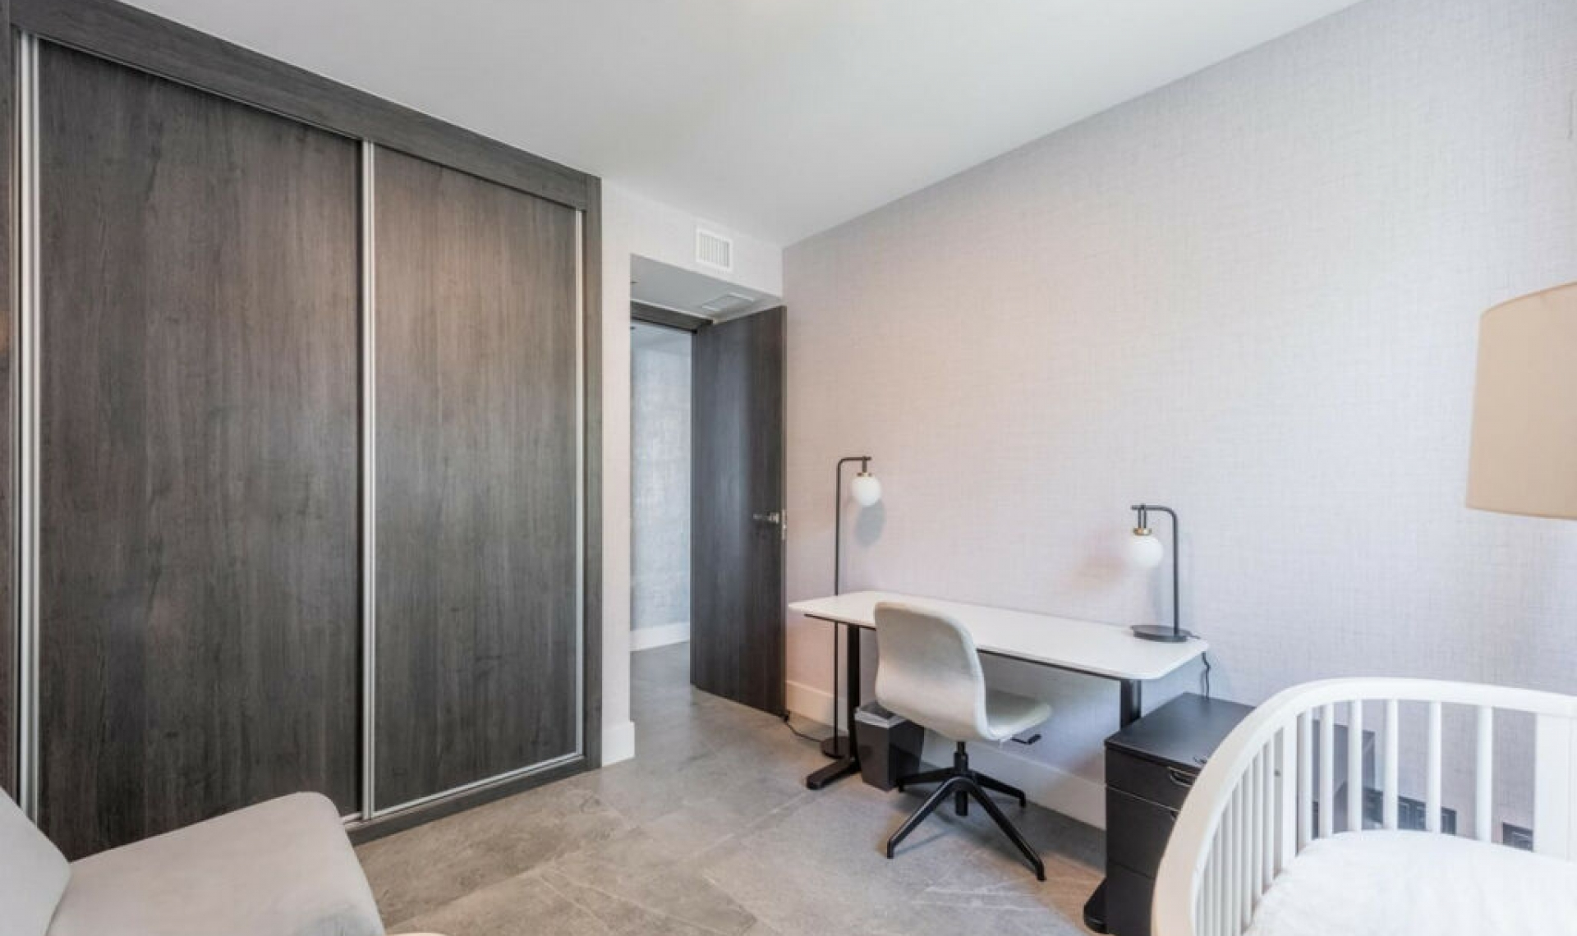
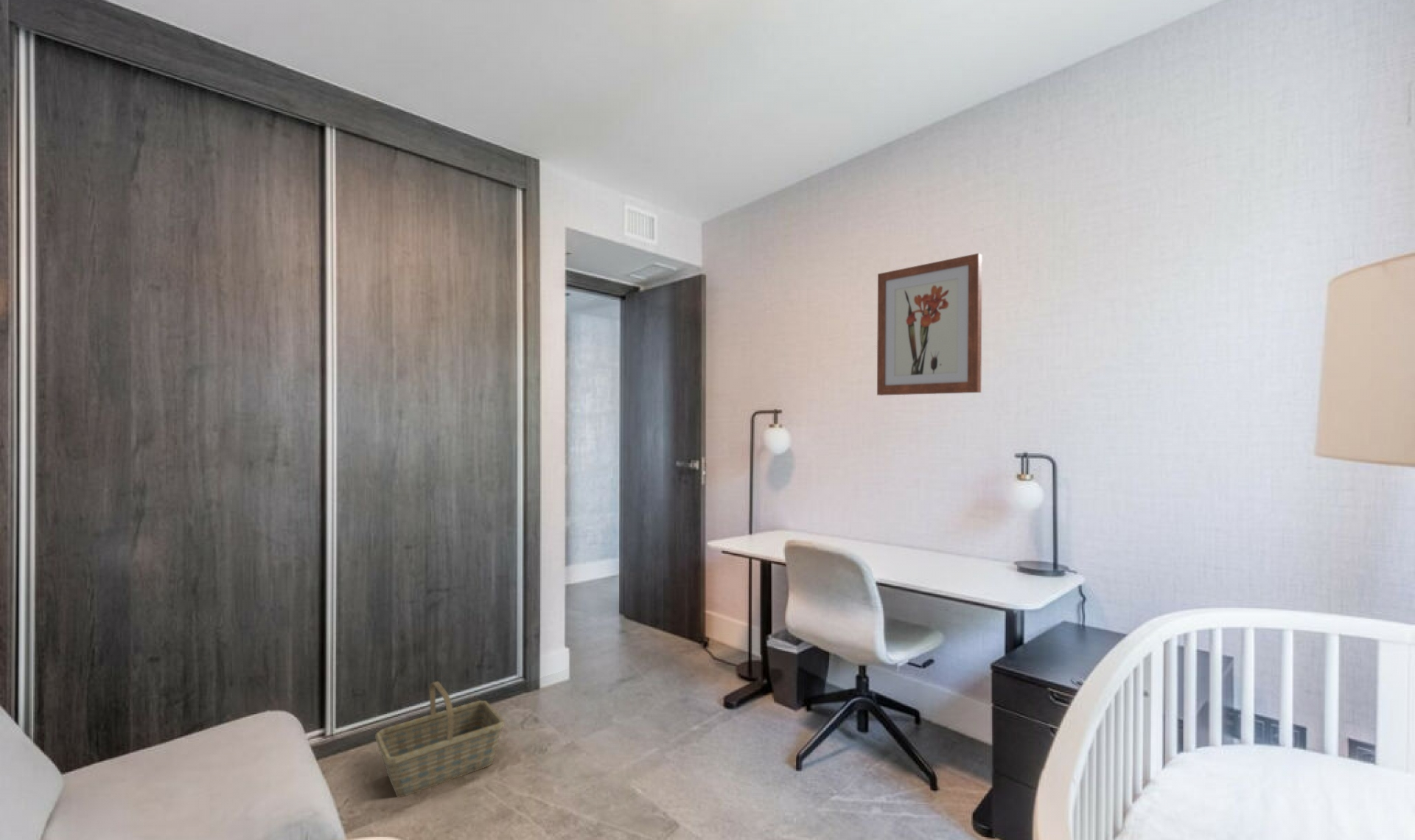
+ wall art [876,253,983,396]
+ basket [374,681,506,798]
